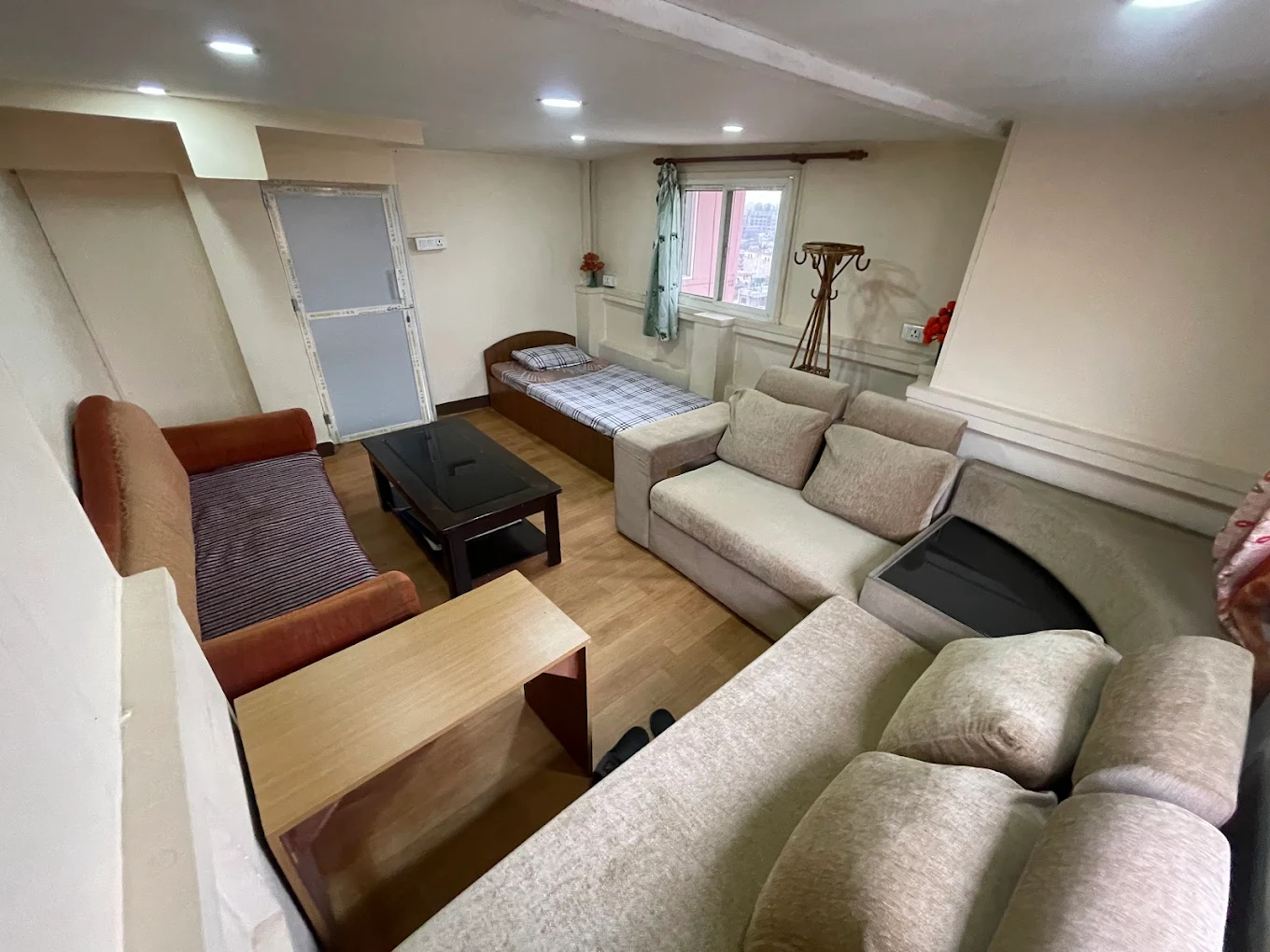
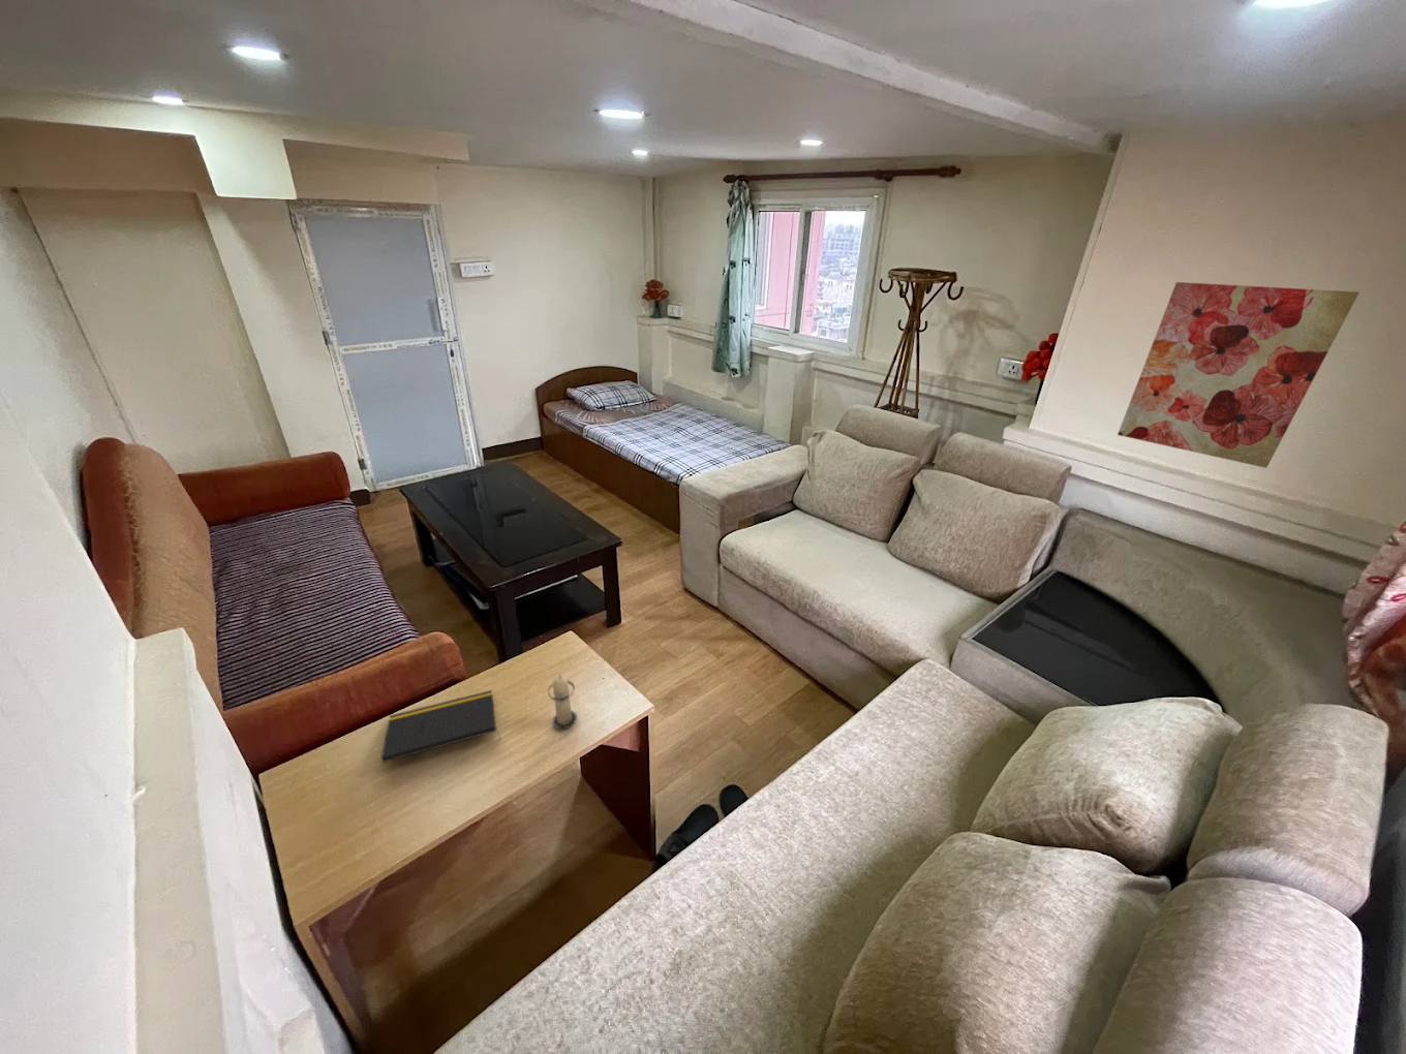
+ notepad [381,690,503,764]
+ candle [547,673,578,730]
+ wall art [1117,281,1361,469]
